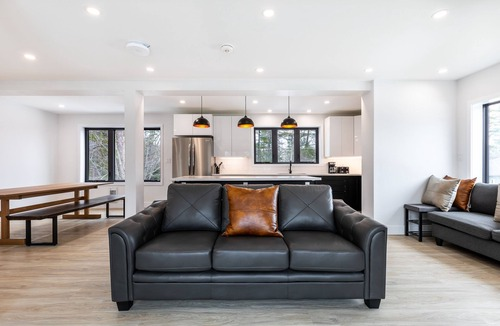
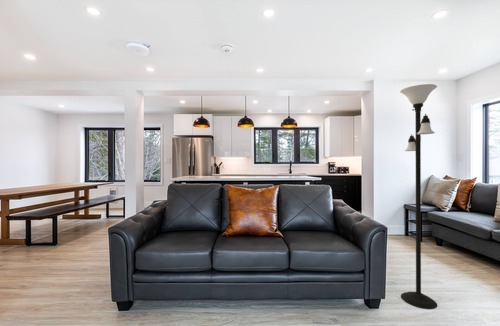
+ floor lamp [399,83,438,310]
